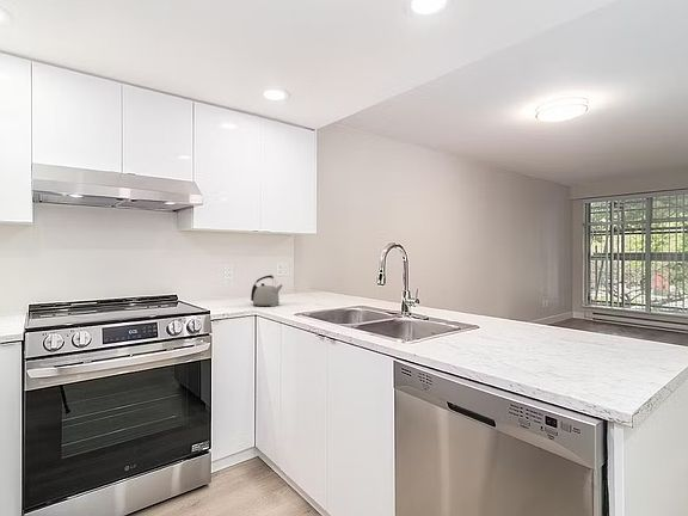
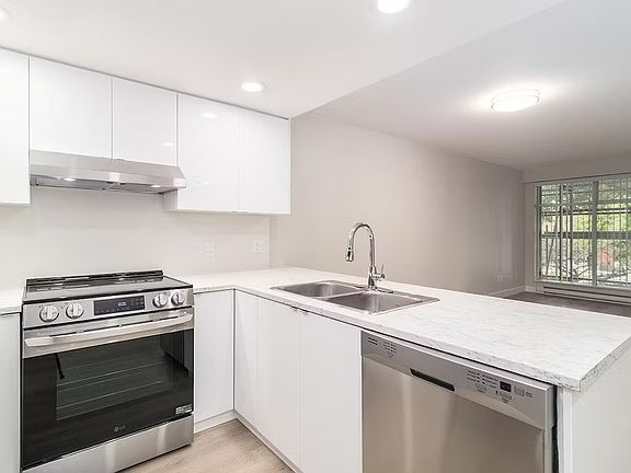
- kettle [250,274,284,307]
